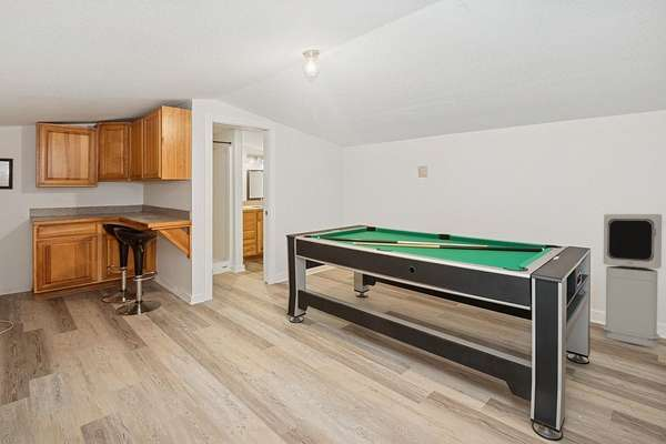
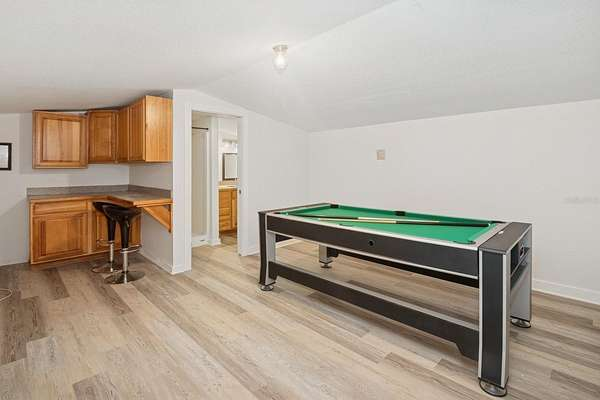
- air purifier [602,213,663,347]
